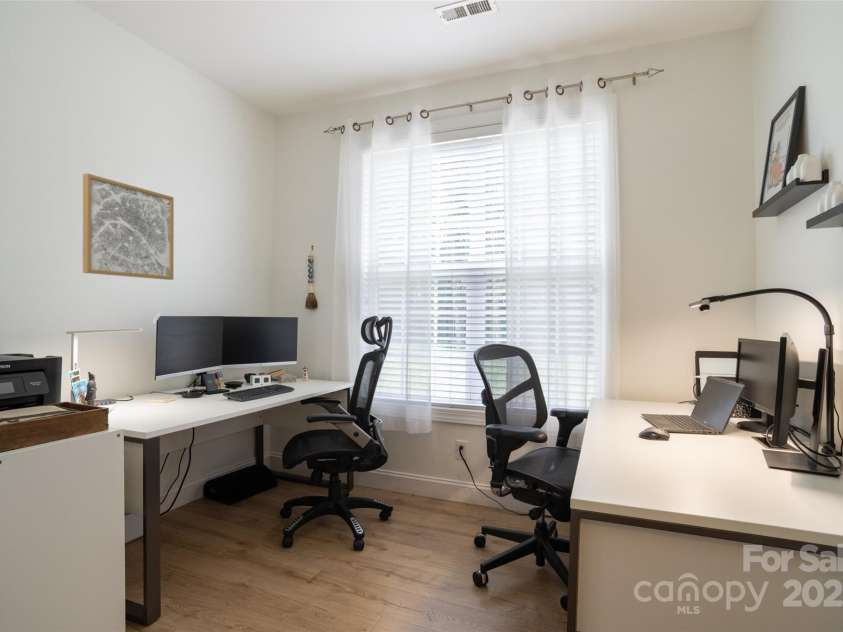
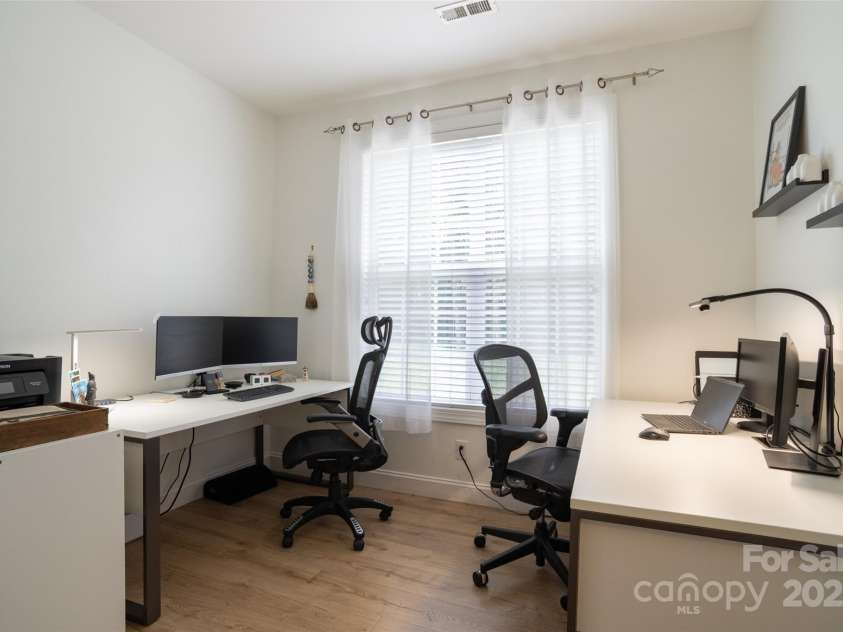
- wall art [82,172,175,281]
